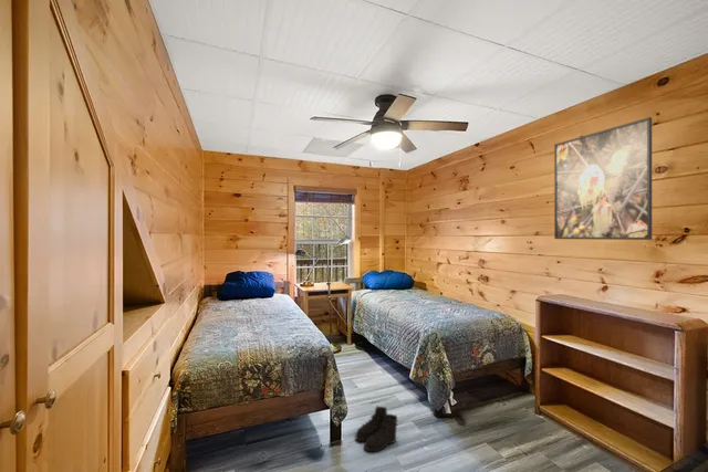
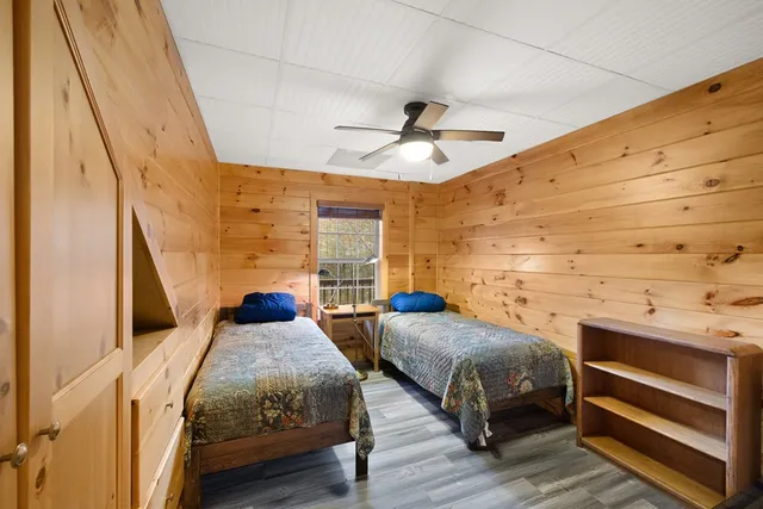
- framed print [553,116,653,241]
- boots [354,406,399,453]
